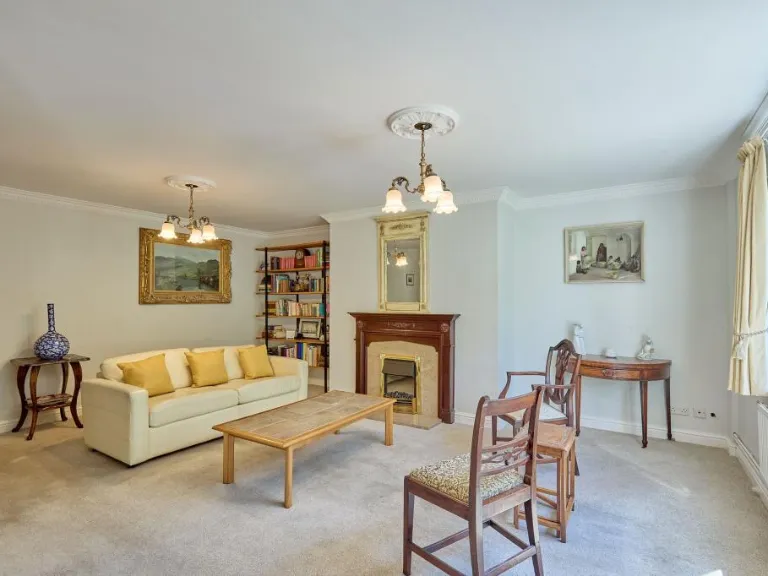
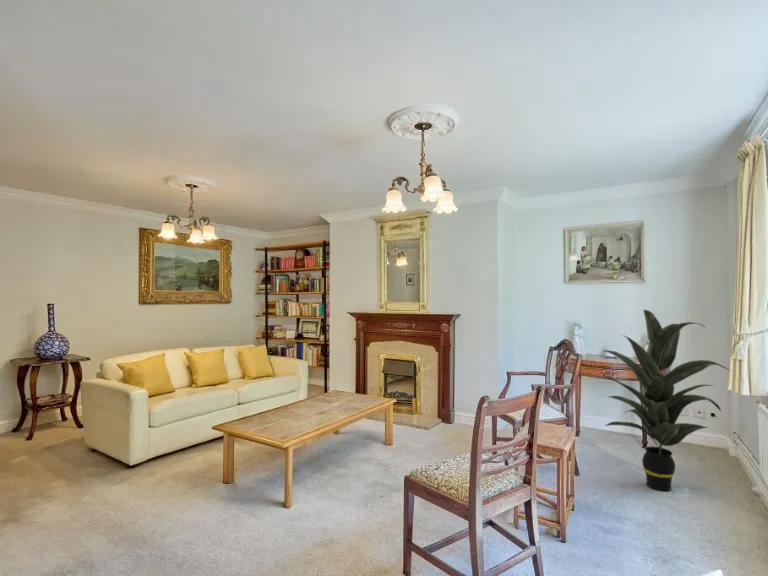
+ indoor plant [604,309,732,492]
